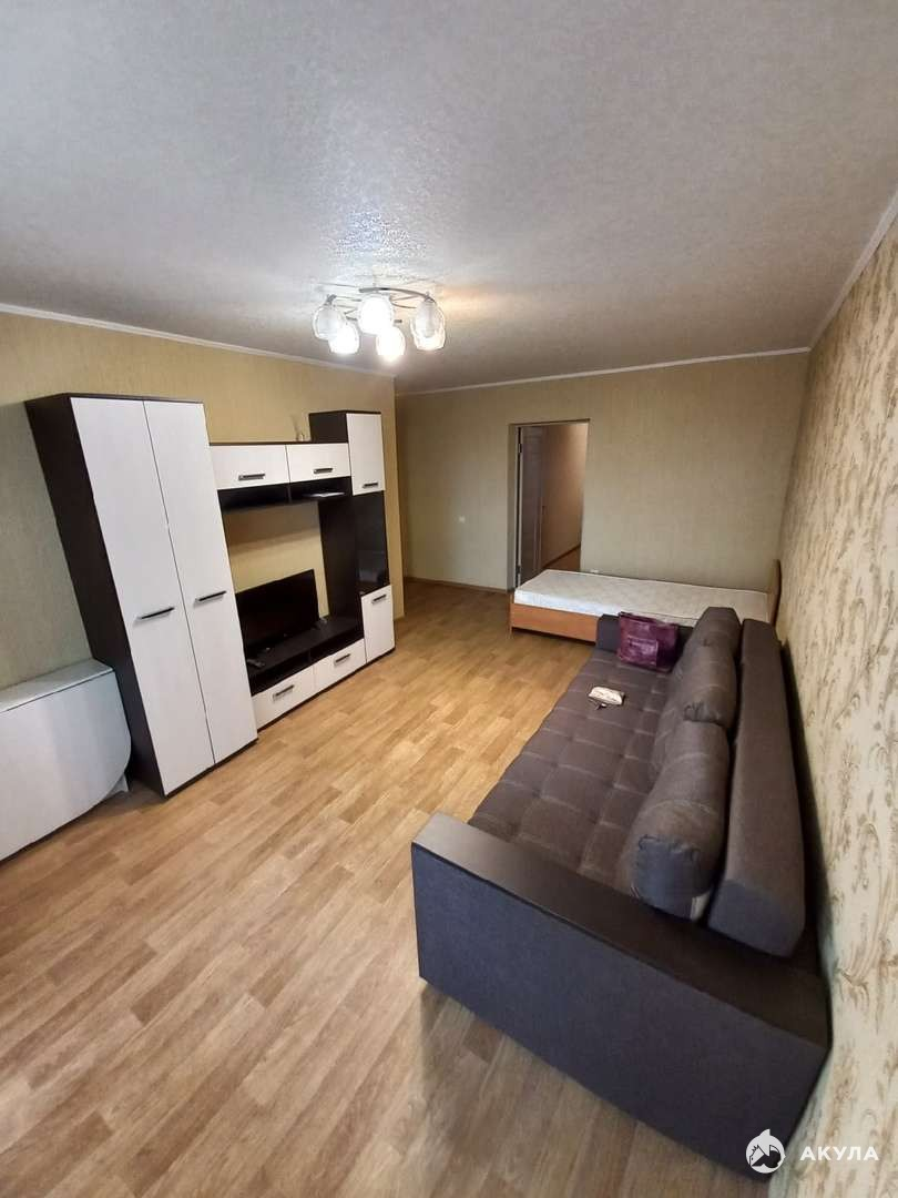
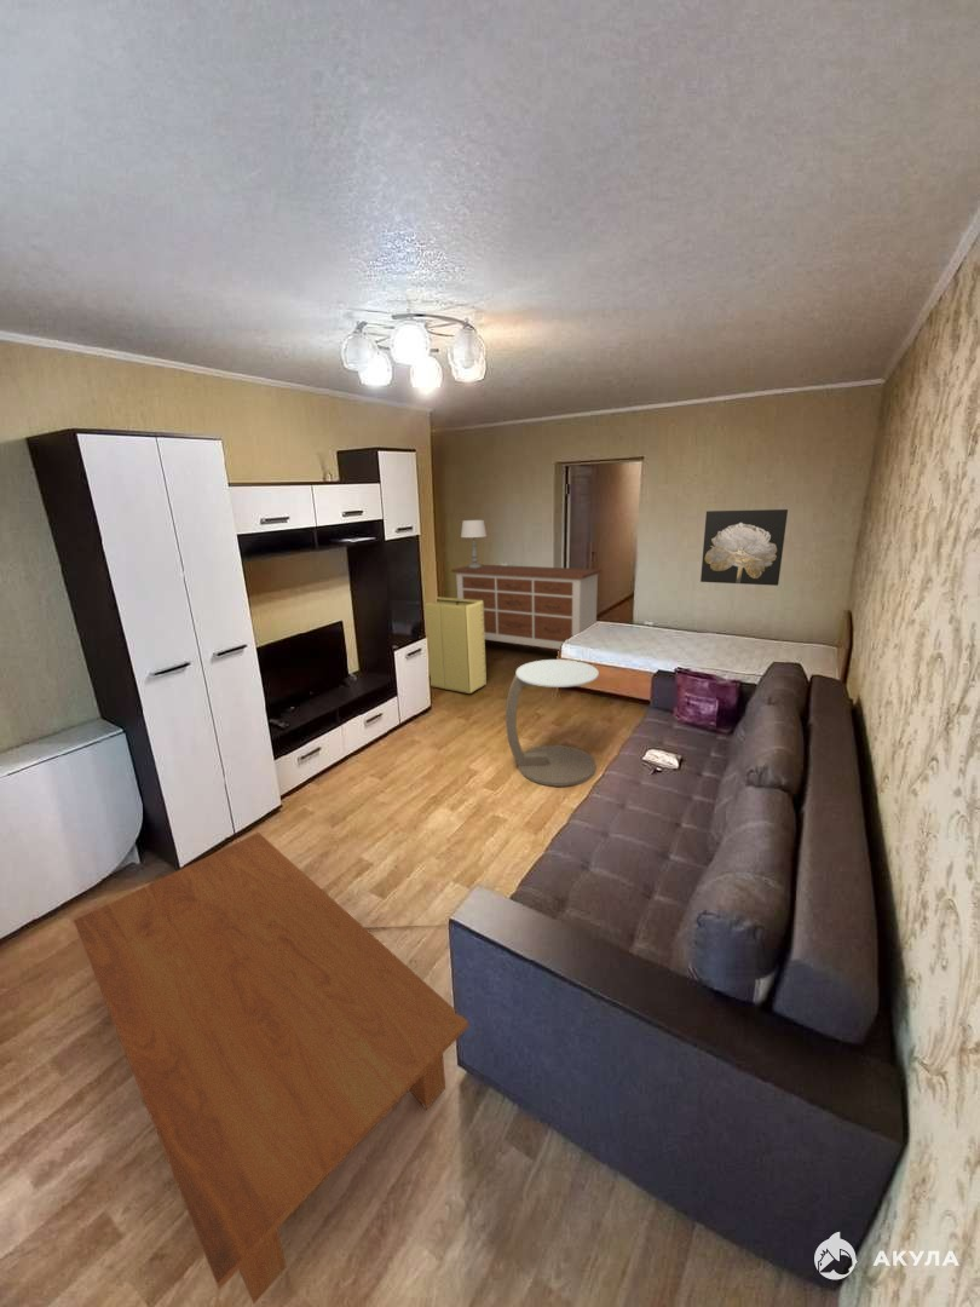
+ coffee table [73,831,469,1305]
+ laundry hamper [425,595,488,696]
+ wall art [699,508,789,587]
+ dresser [450,564,603,650]
+ table lamp [460,519,488,569]
+ side table [505,658,600,788]
